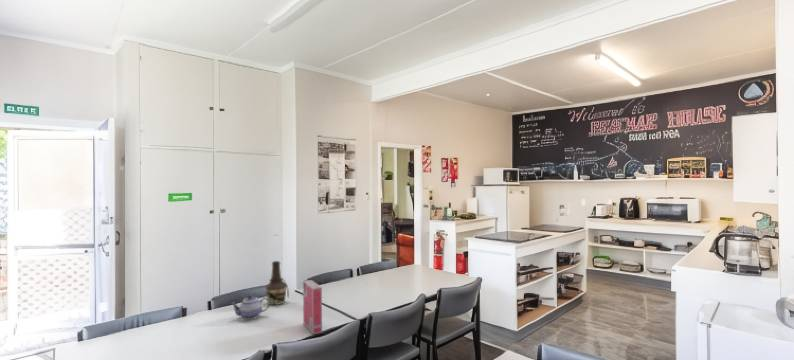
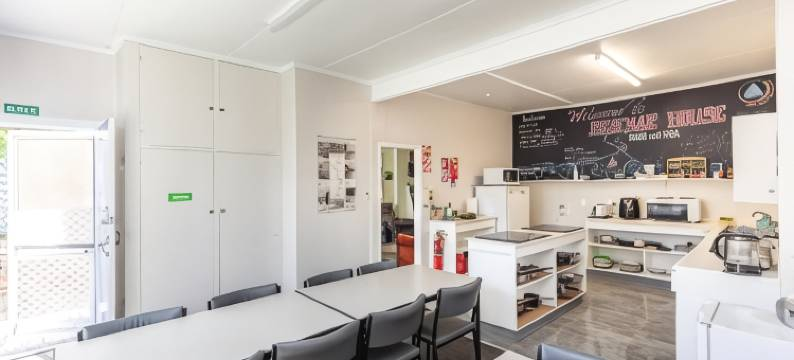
- bottle [264,260,290,306]
- board game [302,279,323,335]
- teapot [230,295,270,321]
